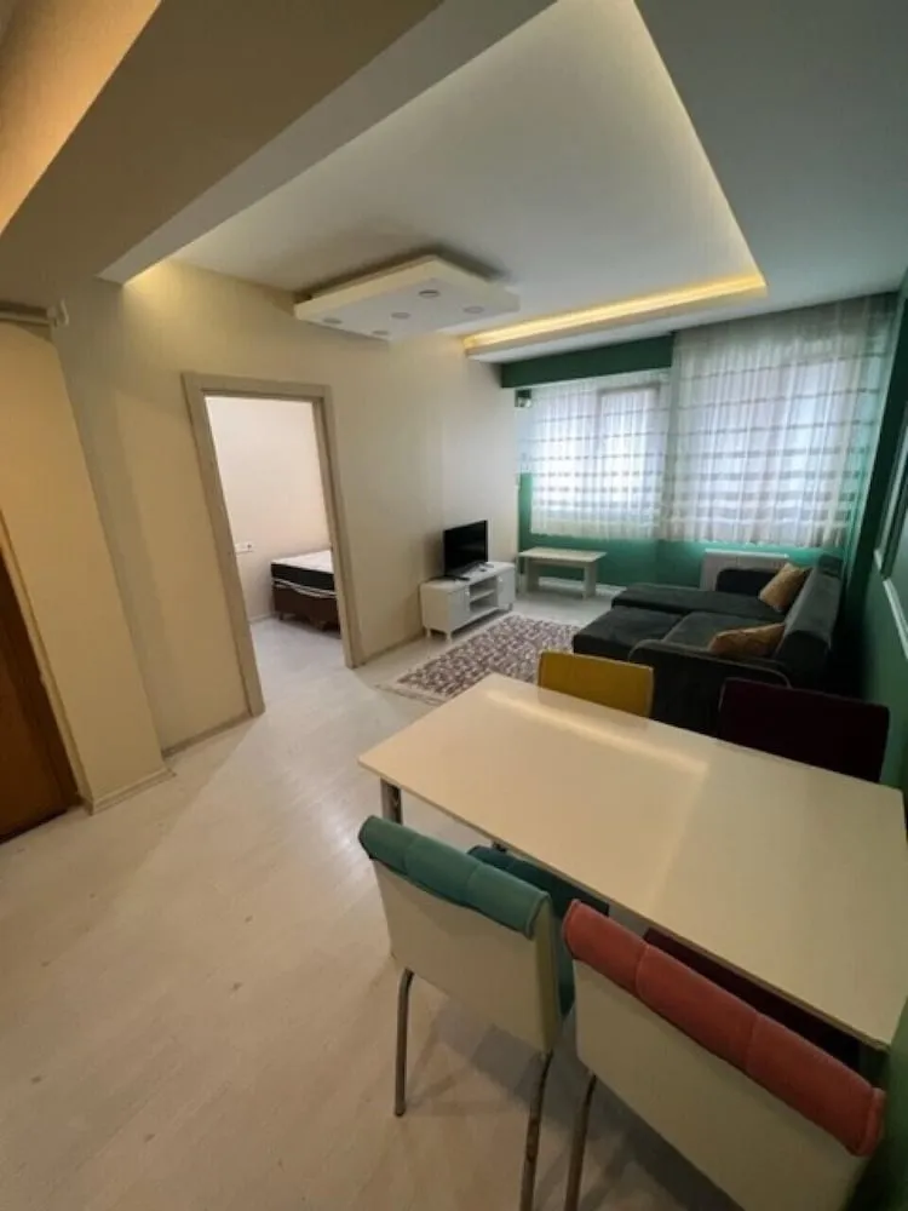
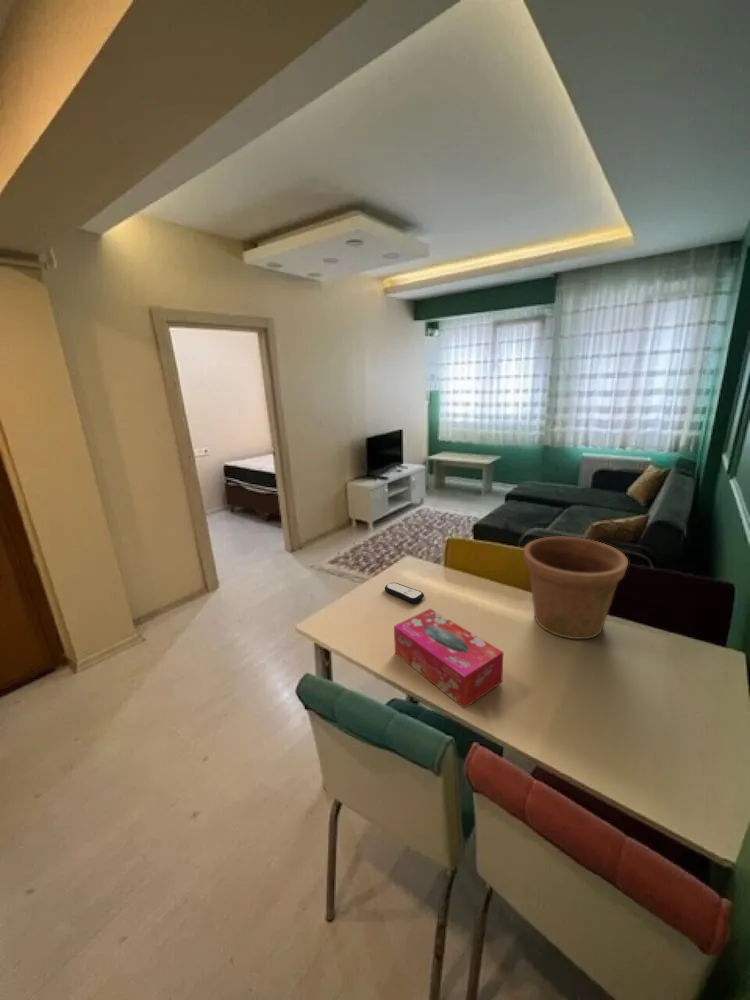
+ remote control [384,582,425,604]
+ tissue box [393,608,504,710]
+ flower pot [523,536,629,640]
